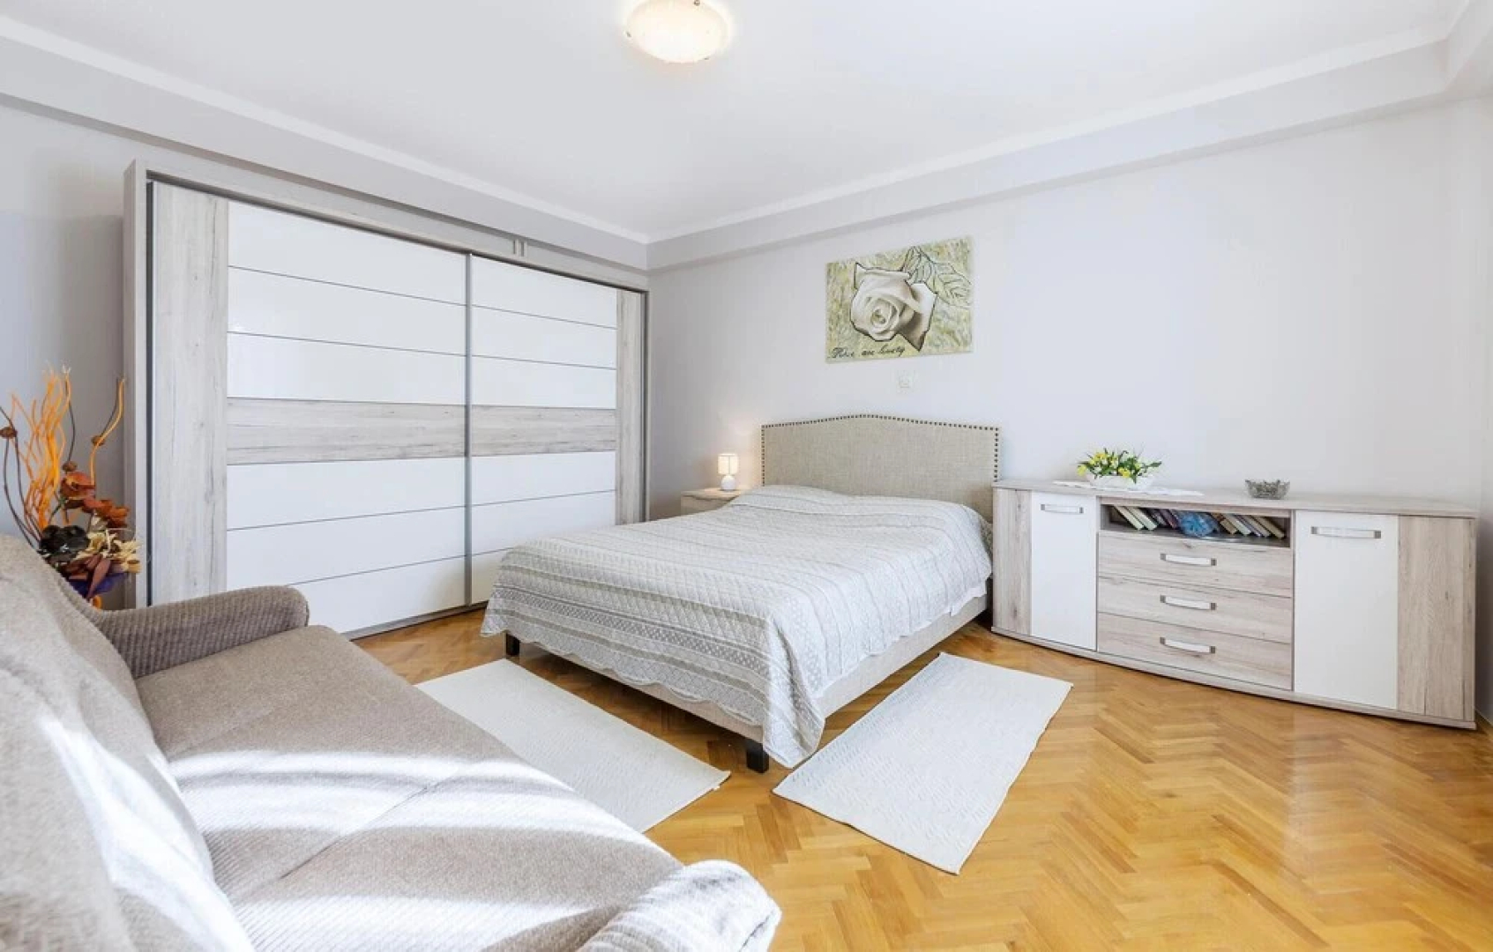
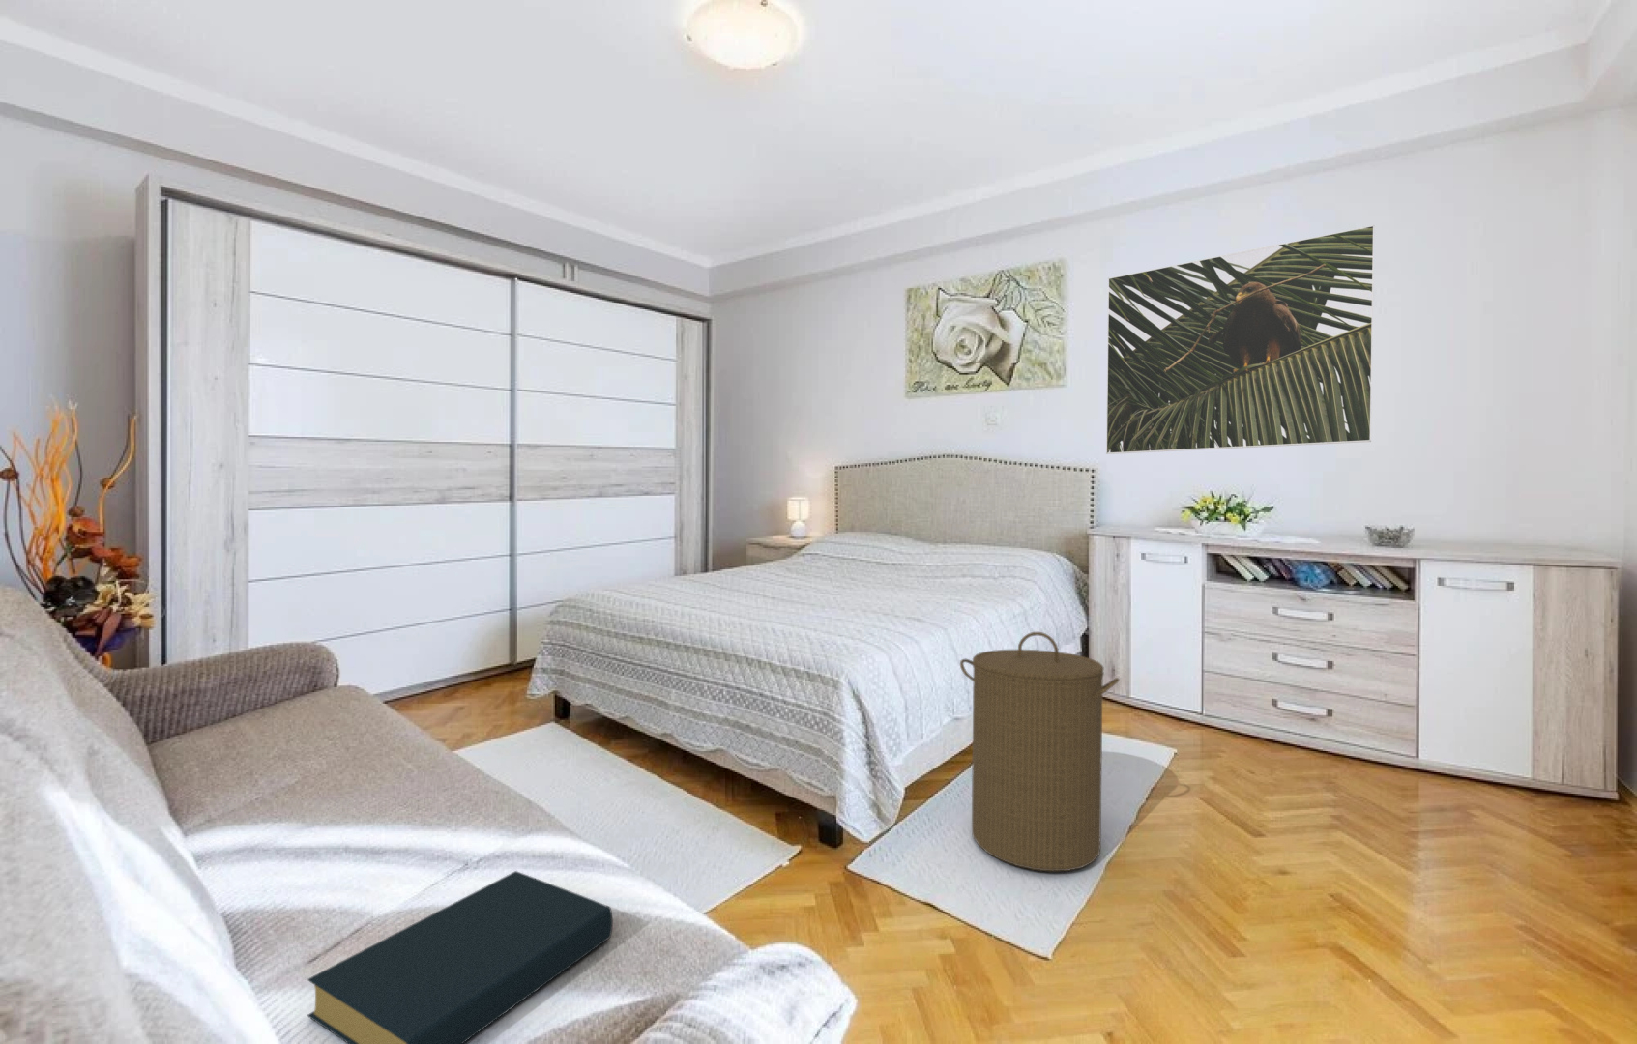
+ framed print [1105,224,1375,456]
+ hardback book [307,870,614,1044]
+ laundry hamper [959,631,1120,873]
